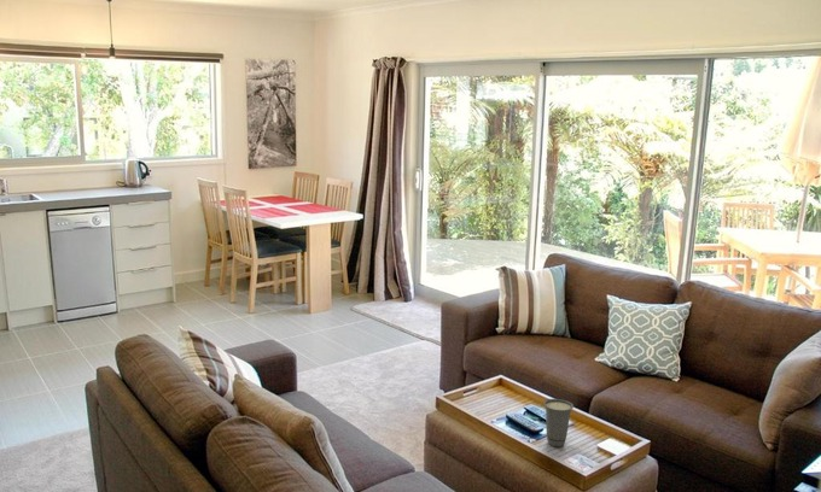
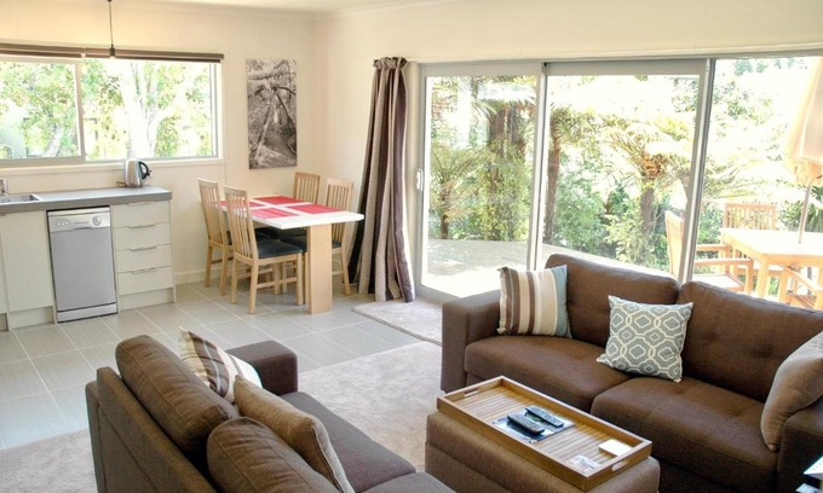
- cup [542,398,575,447]
